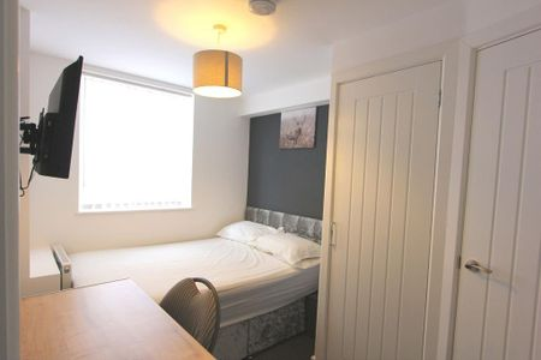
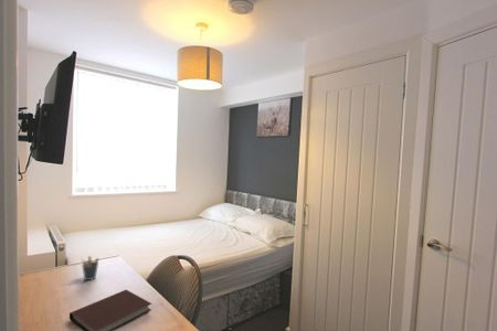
+ pen holder [81,255,101,281]
+ notebook [68,289,152,331]
